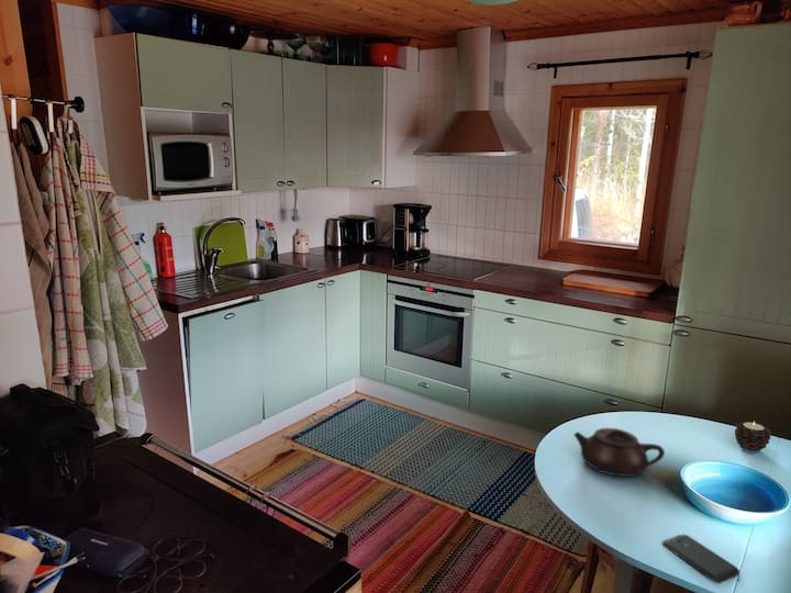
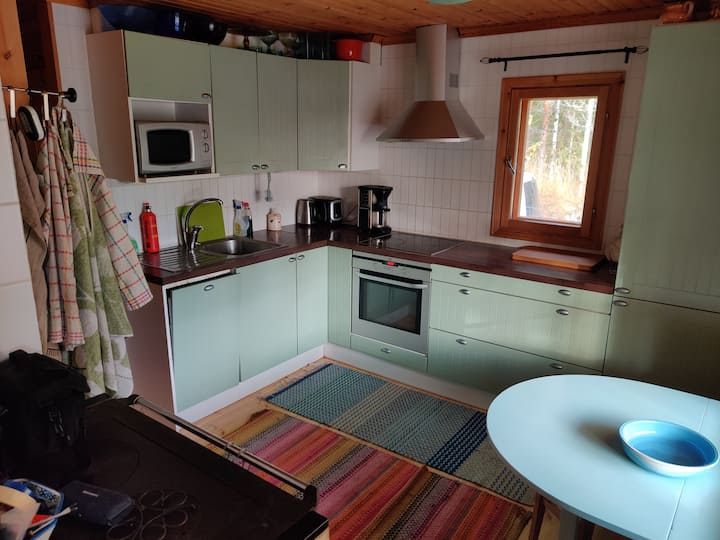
- candle [734,421,772,454]
- smartphone [661,534,740,584]
- teapot [572,427,666,478]
